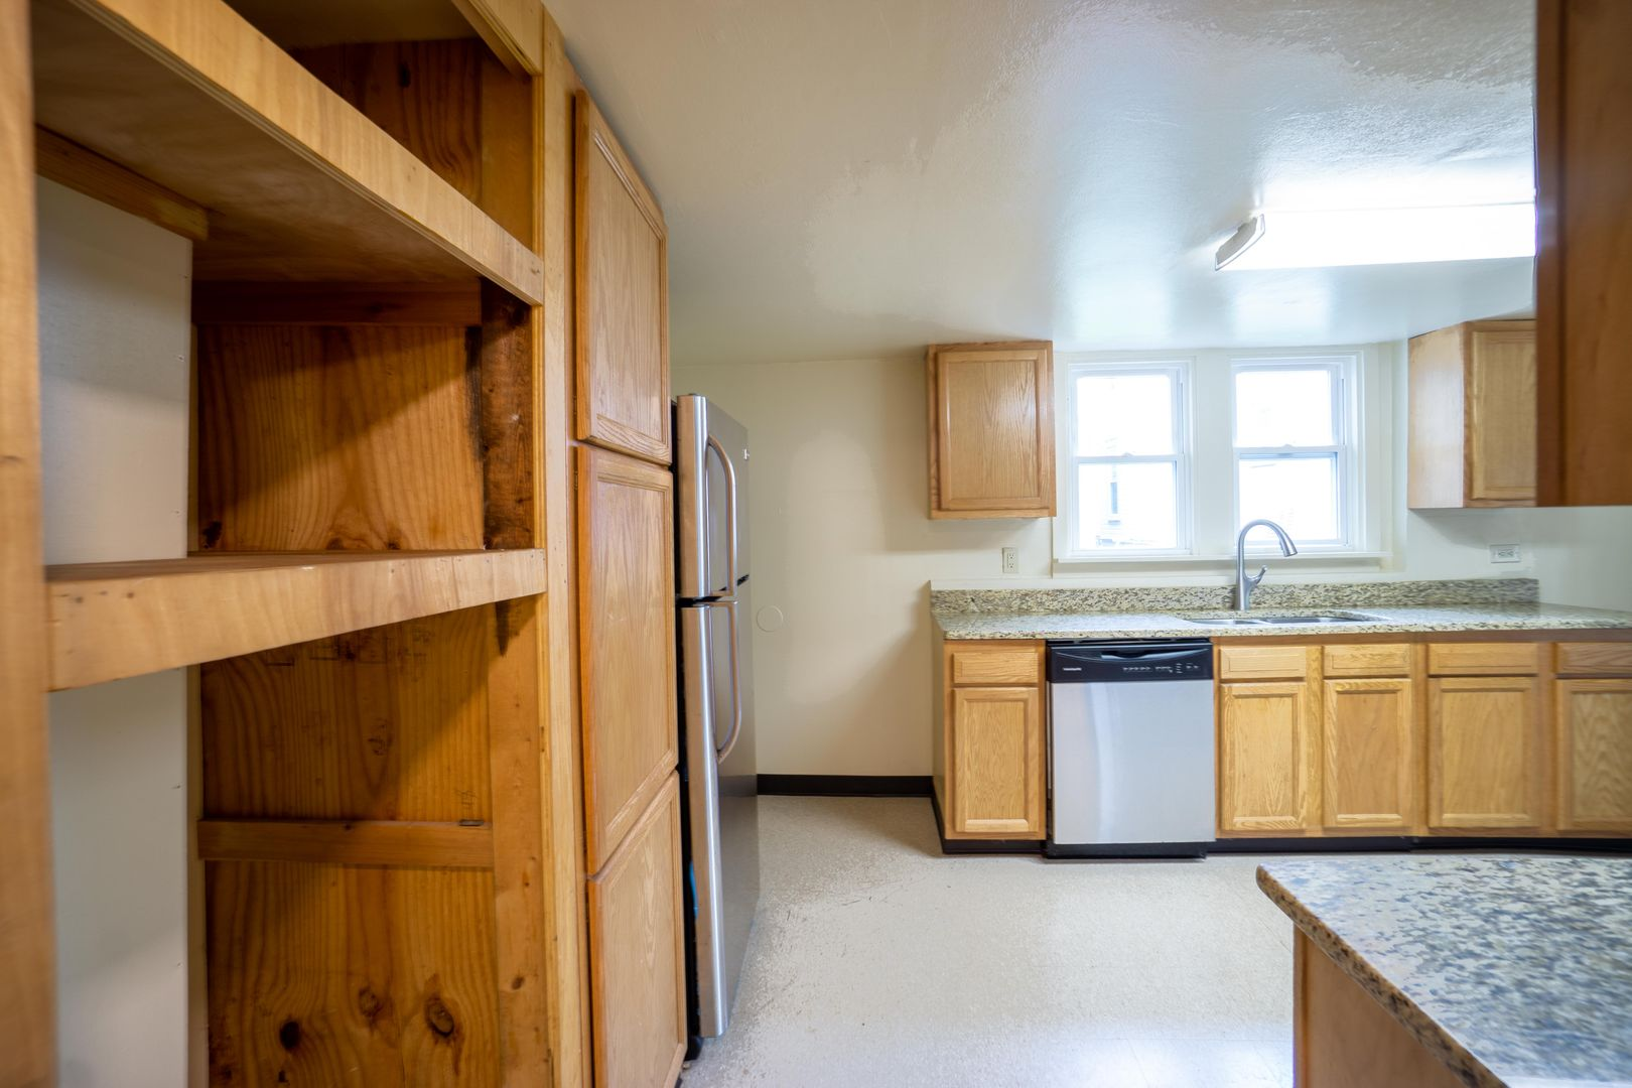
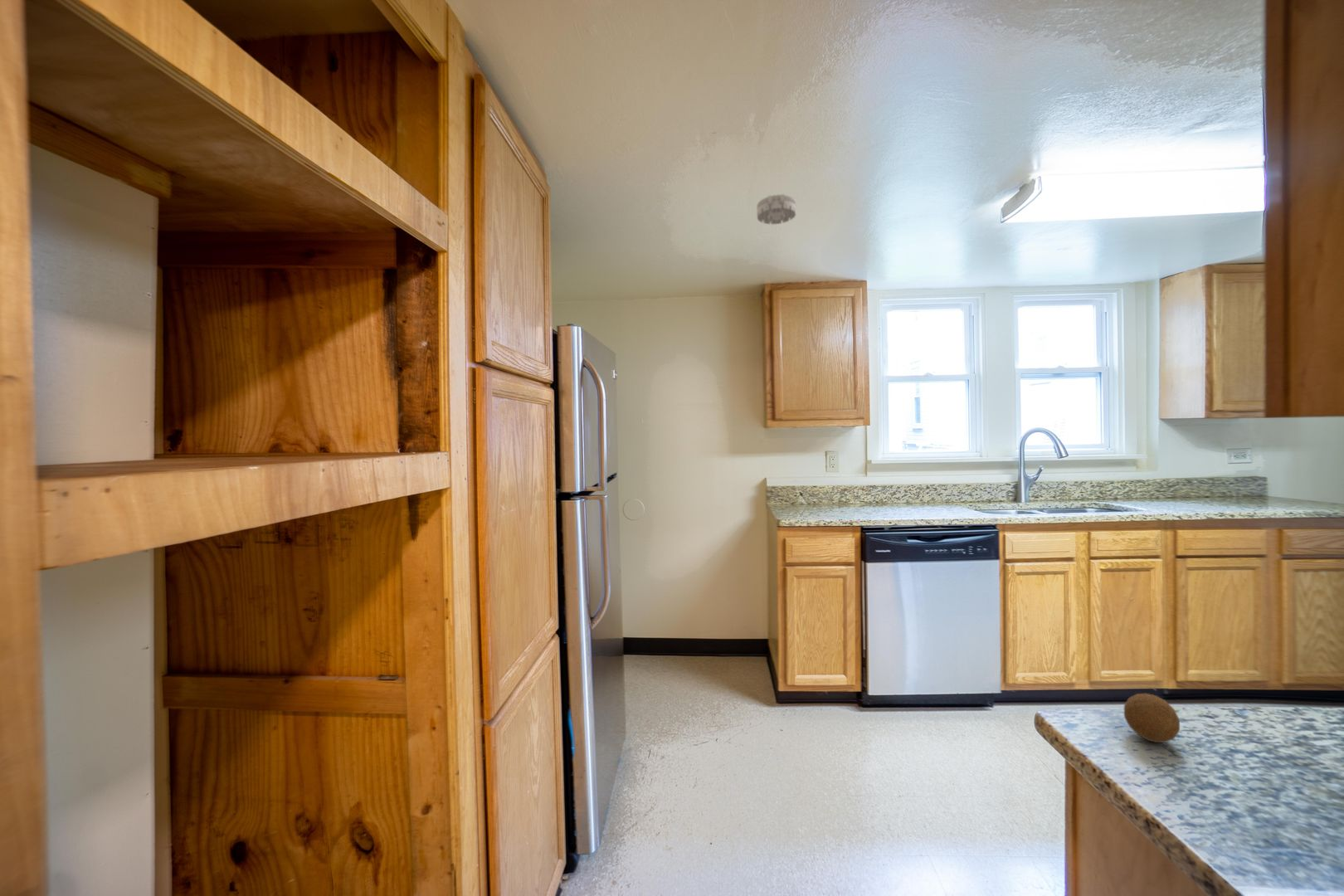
+ smoke detector [756,193,796,225]
+ fruit [1123,693,1181,743]
